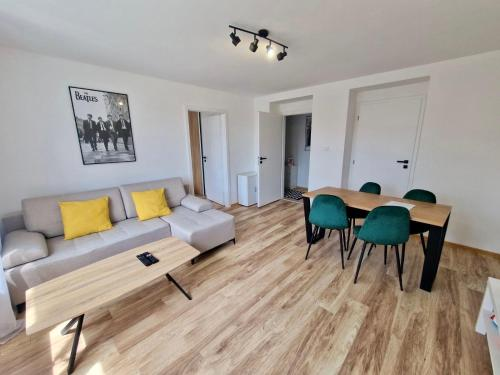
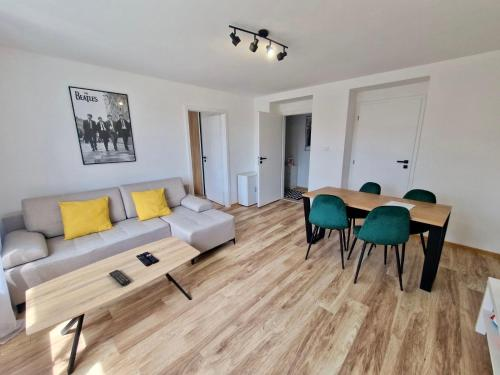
+ remote control [108,269,131,287]
